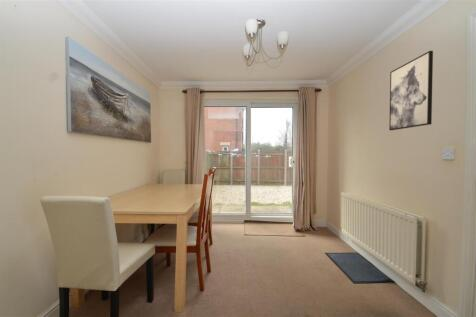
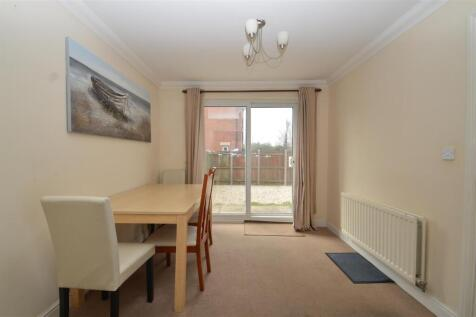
- wall art [388,50,434,131]
